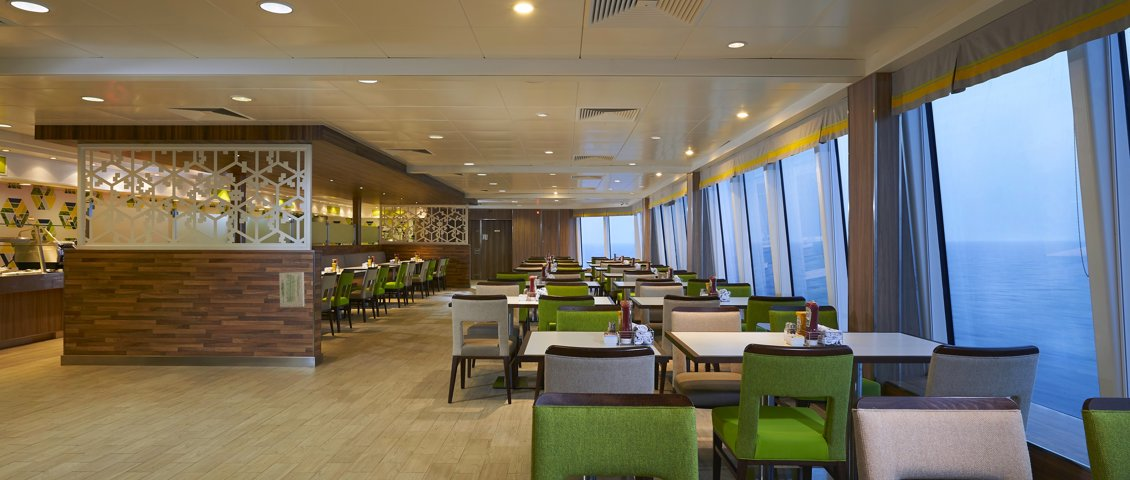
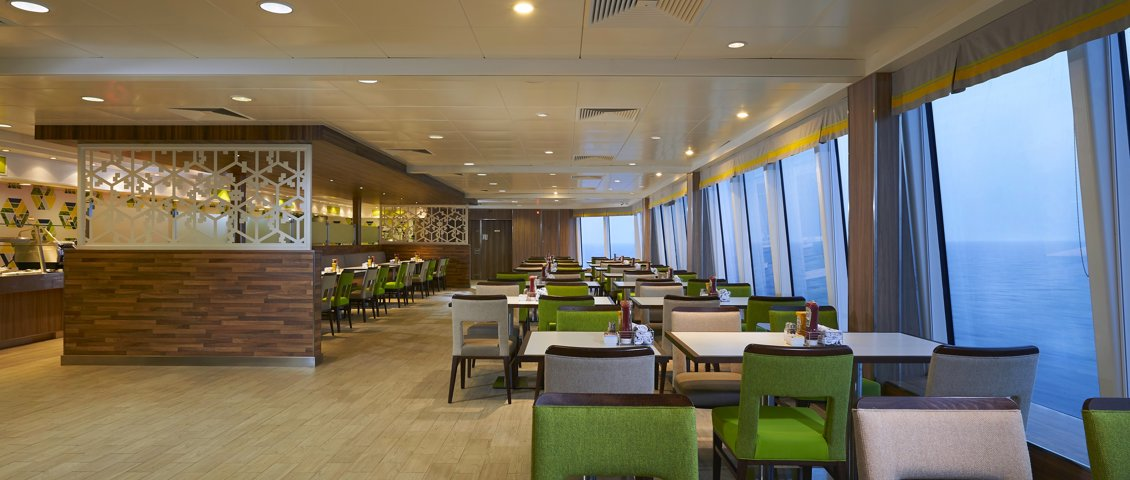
- wall art [278,271,305,308]
